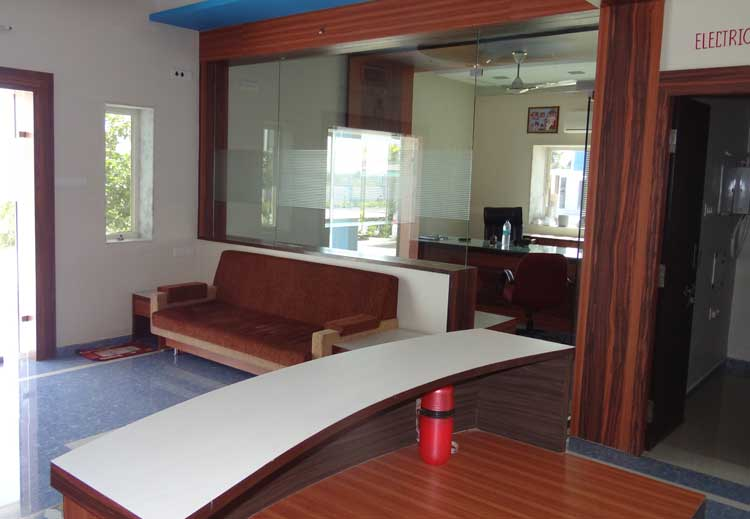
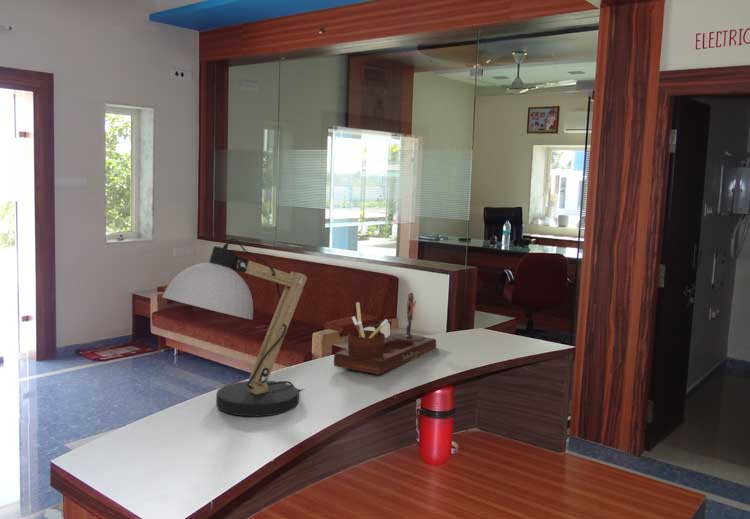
+ desk organizer [333,291,437,376]
+ desk lamp [161,237,308,417]
